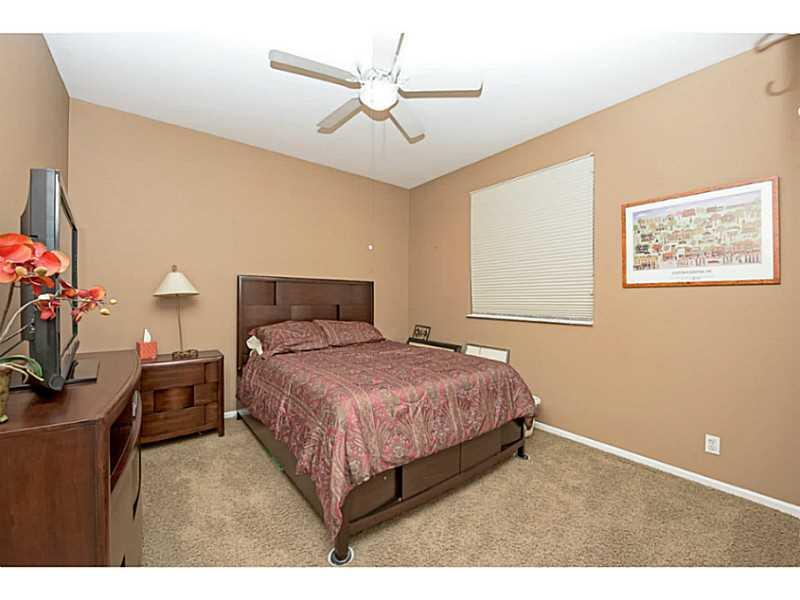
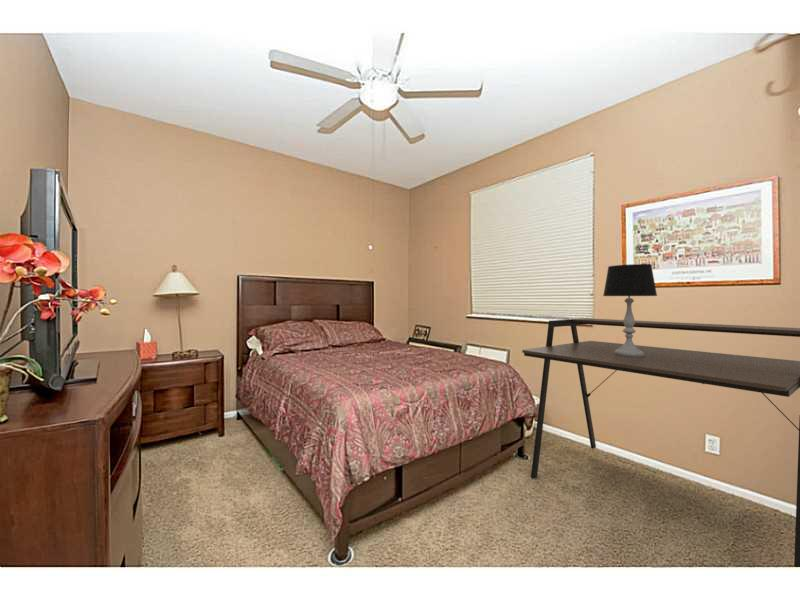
+ desk [521,317,800,568]
+ table lamp [602,263,658,357]
